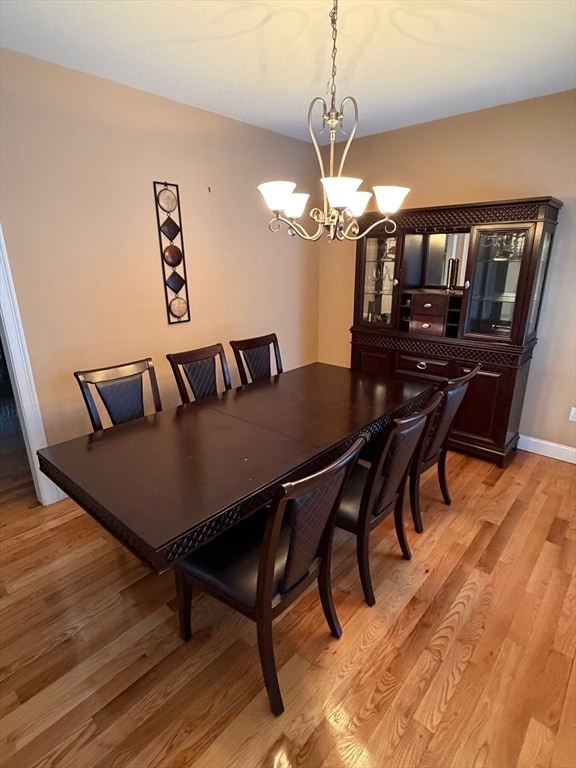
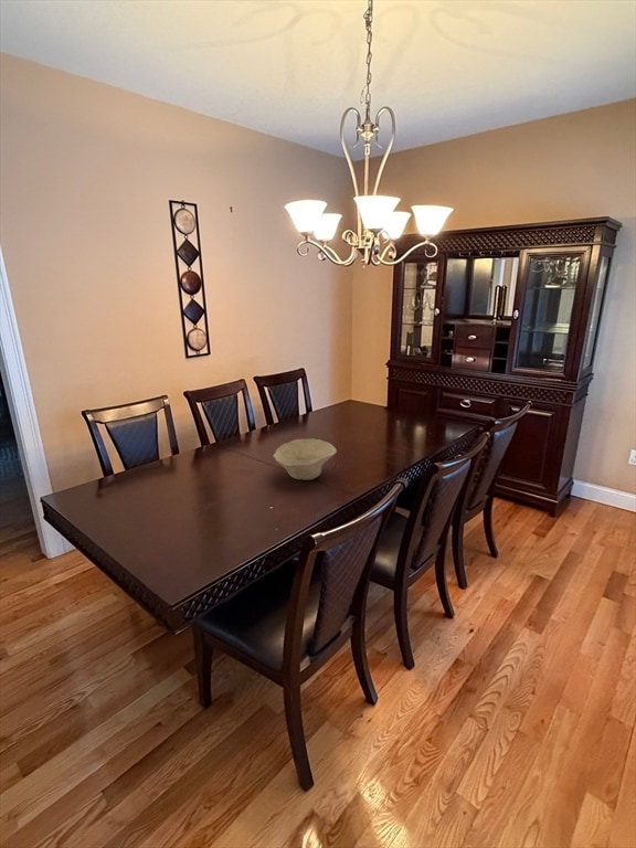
+ bowl [273,438,338,481]
